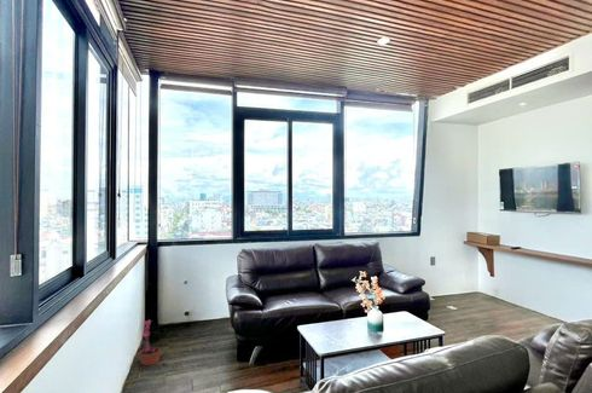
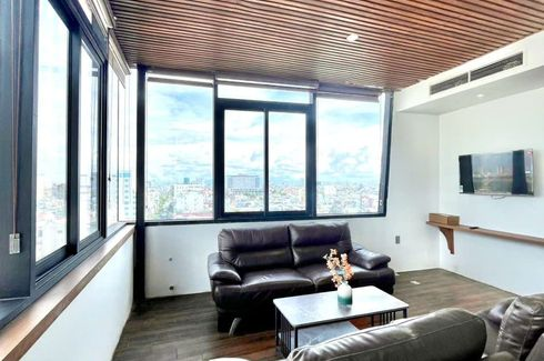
- potted plant [138,319,167,366]
